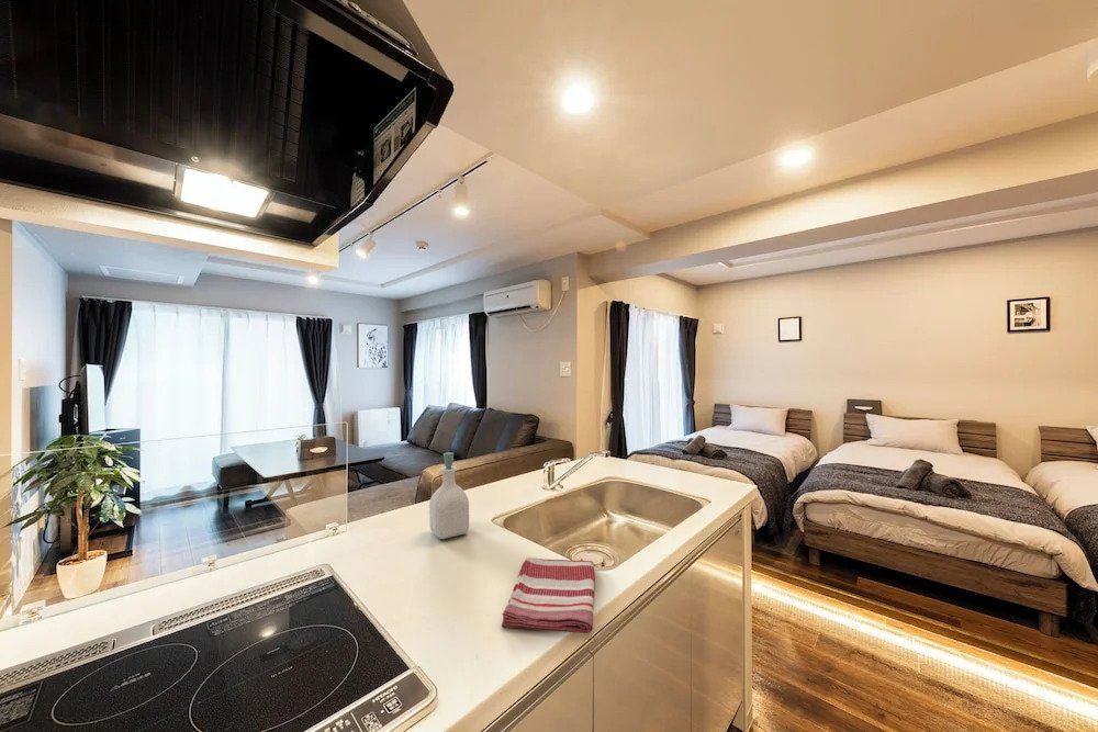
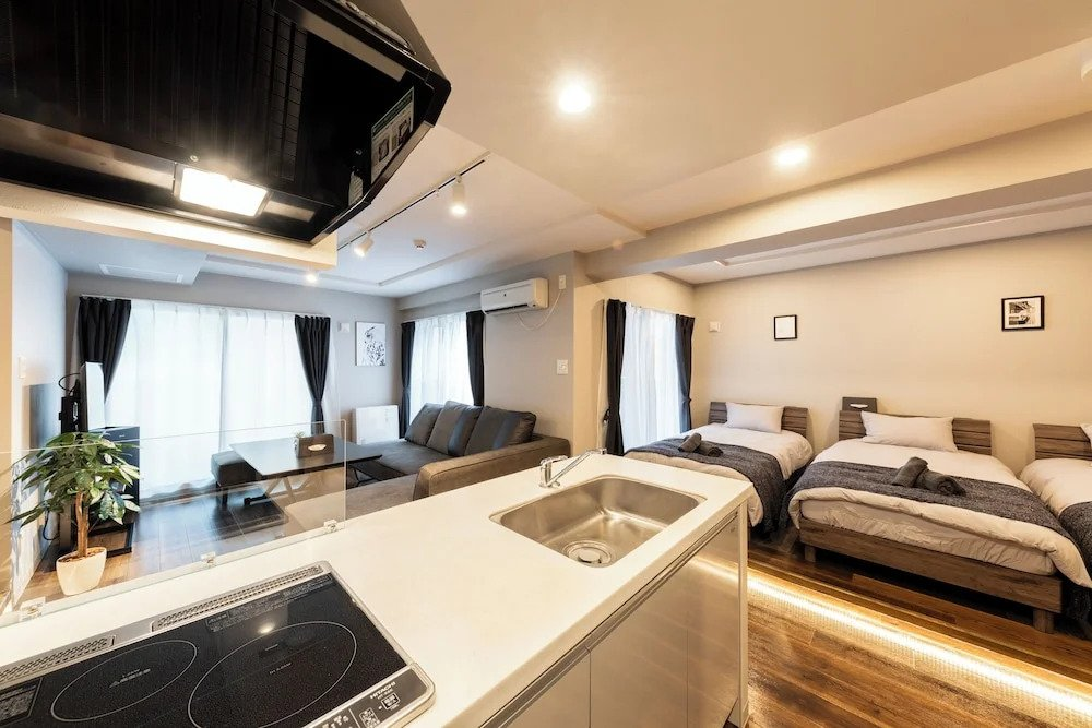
- dish towel [501,556,596,634]
- soap bottle [428,451,470,540]
